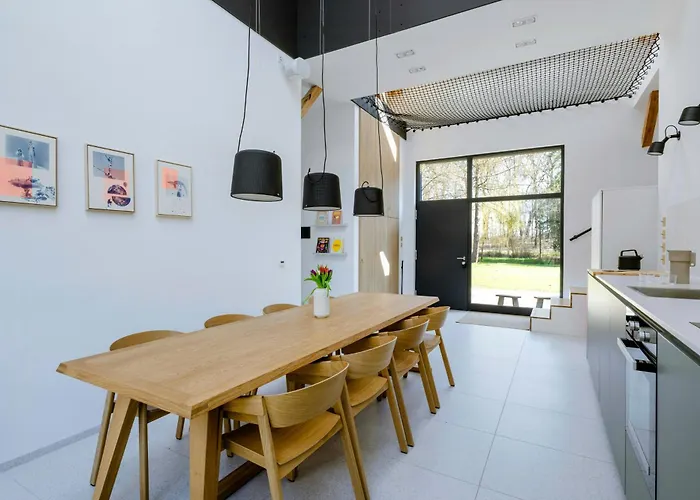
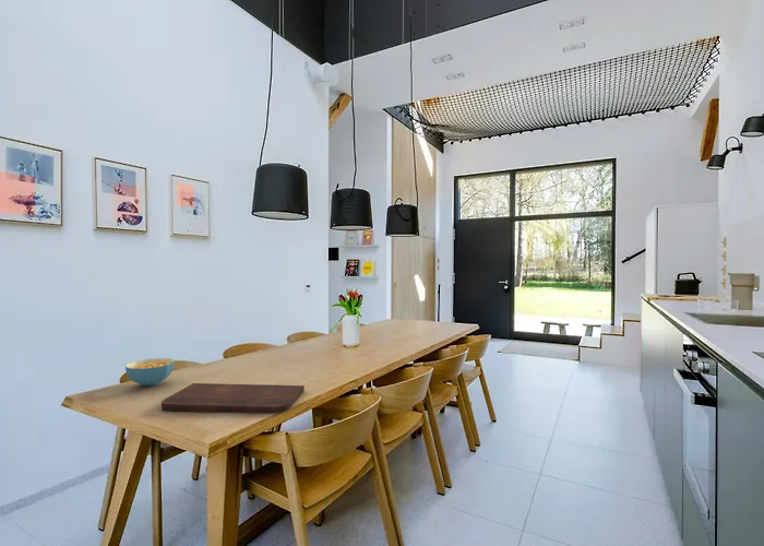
+ cereal bowl [124,357,176,387]
+ cutting board [160,382,306,414]
